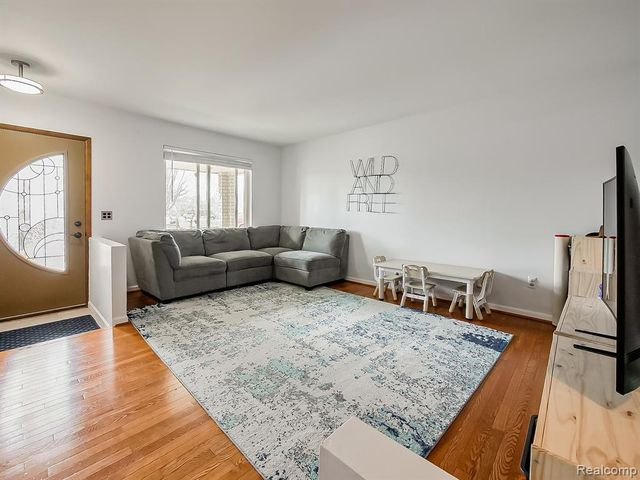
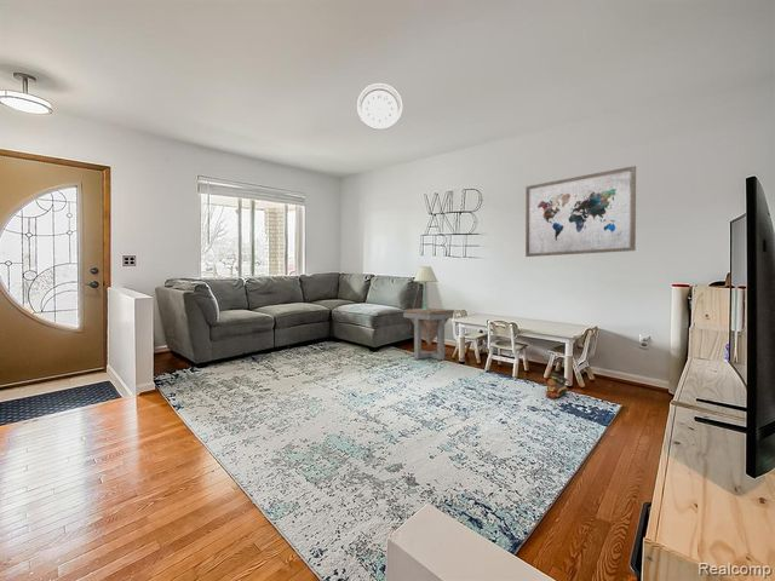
+ table lamp [413,265,440,311]
+ wall art [524,165,637,258]
+ ceiling light [356,82,403,131]
+ toy train [545,372,569,399]
+ side table [402,307,457,361]
